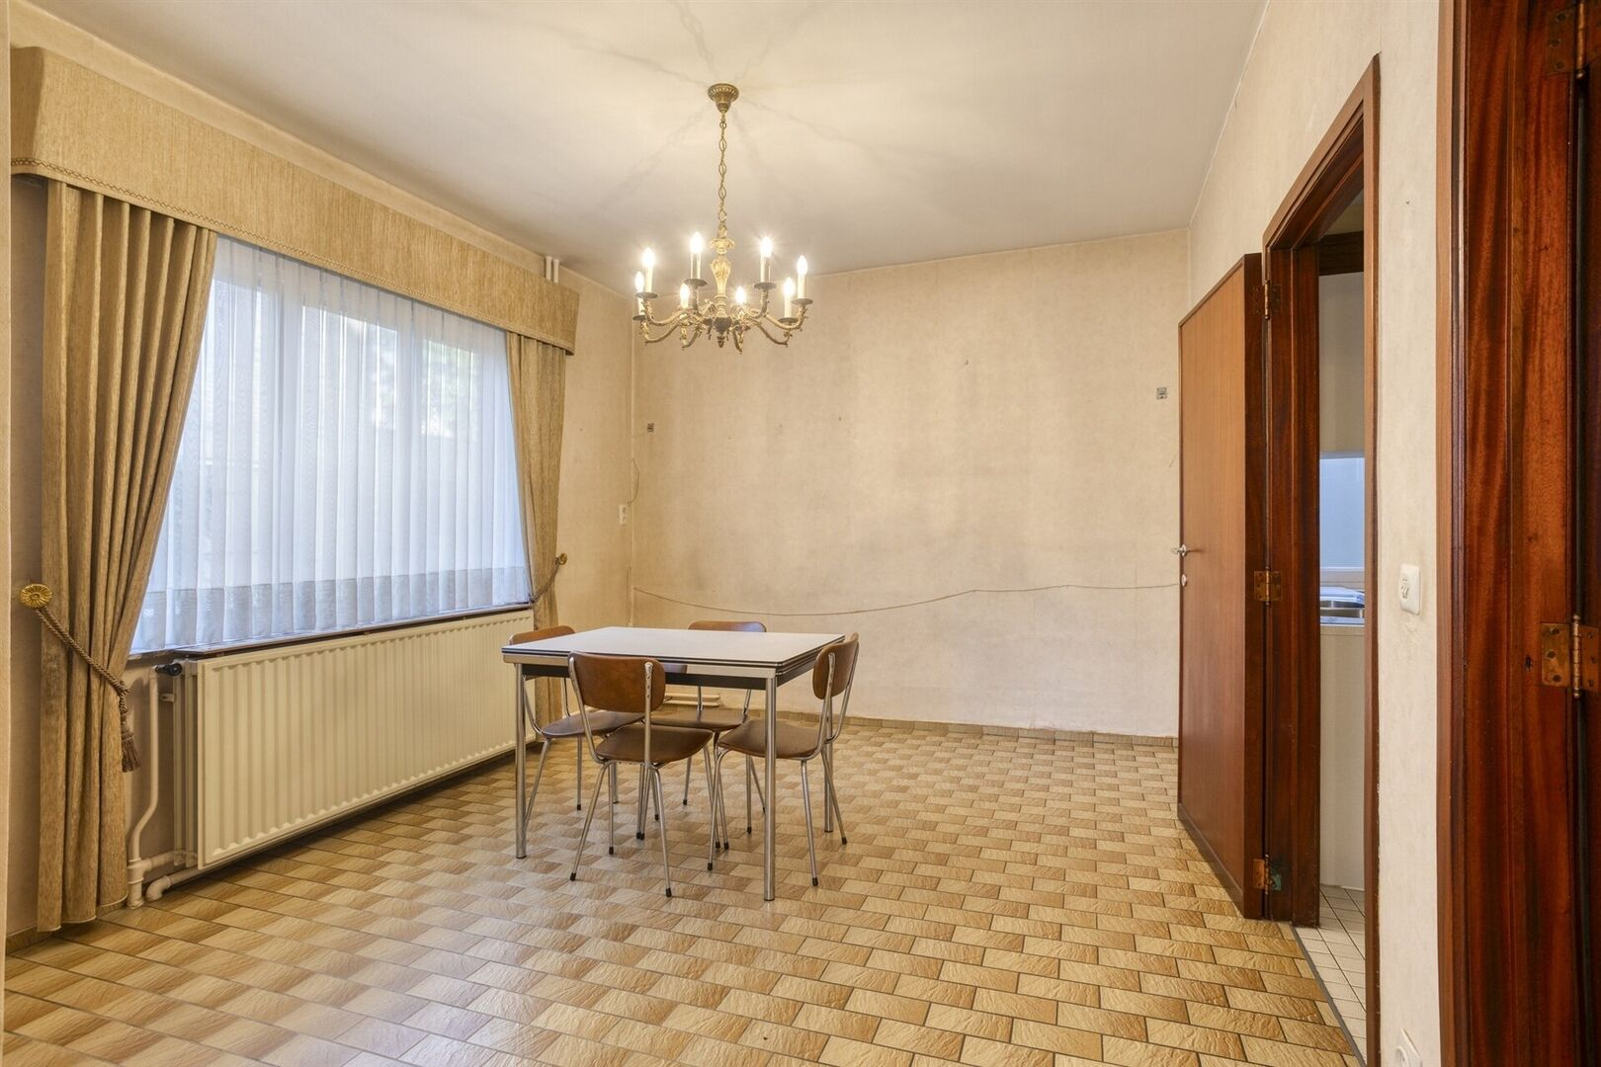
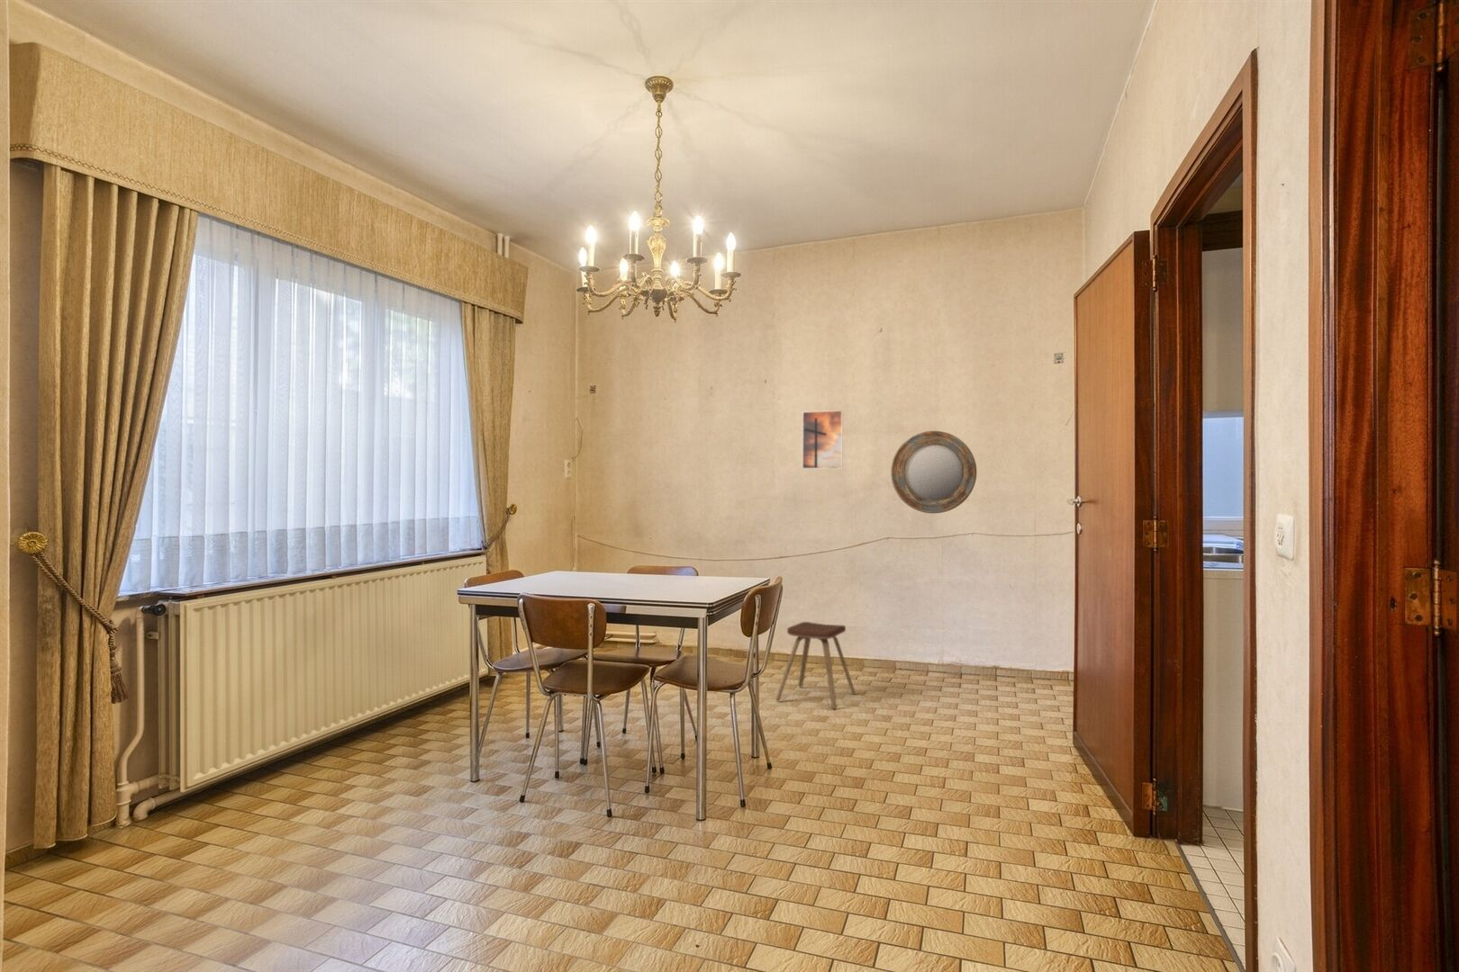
+ music stool [775,621,857,711]
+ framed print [801,409,843,470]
+ home mirror [890,431,978,514]
